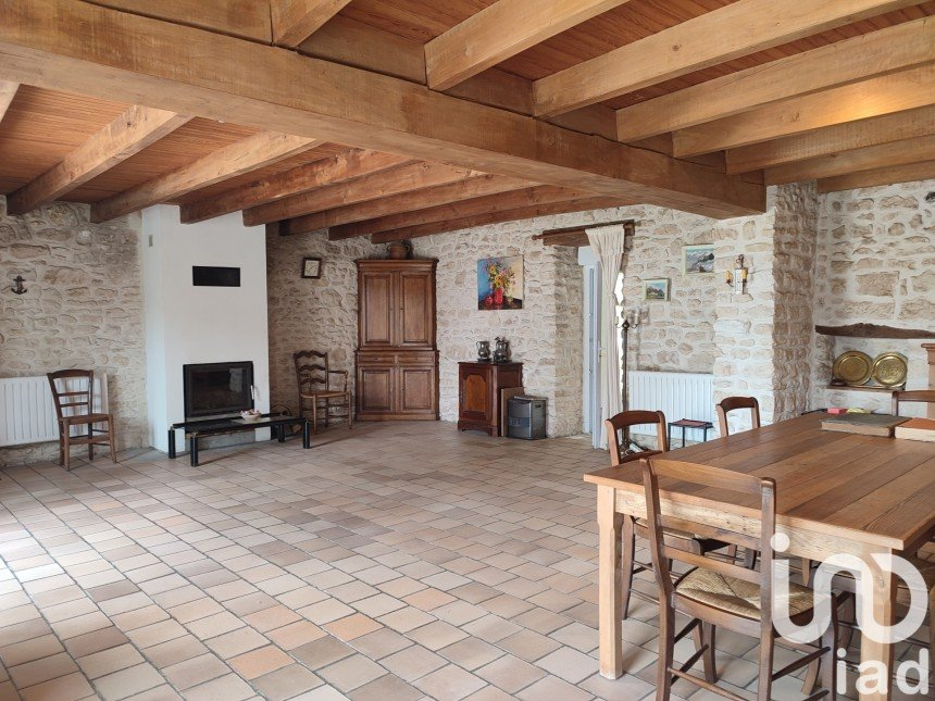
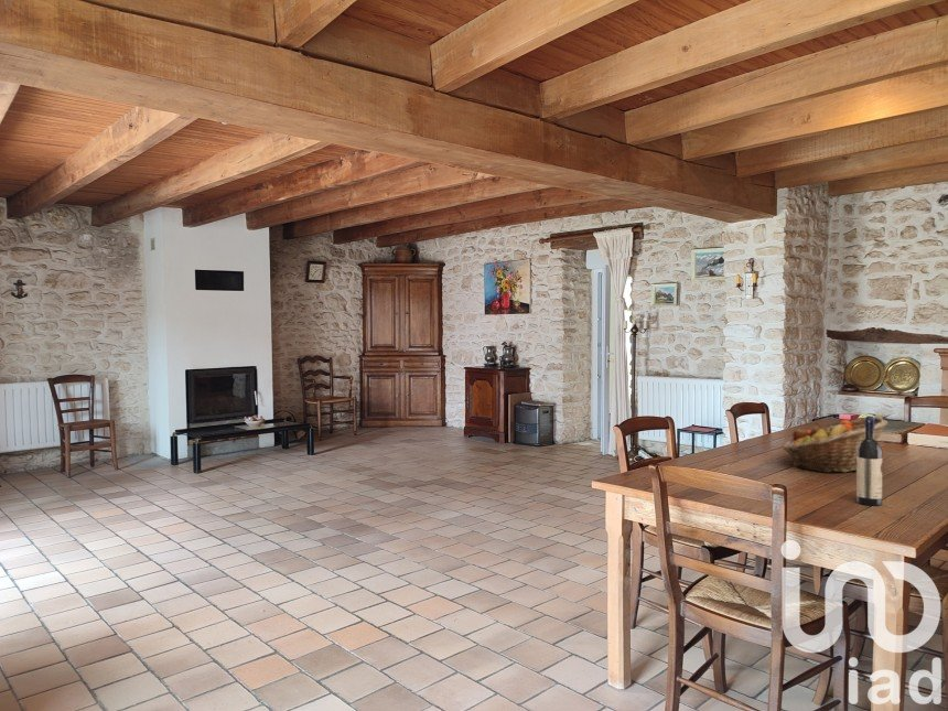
+ fruit basket [782,416,888,474]
+ wine bottle [855,416,883,507]
